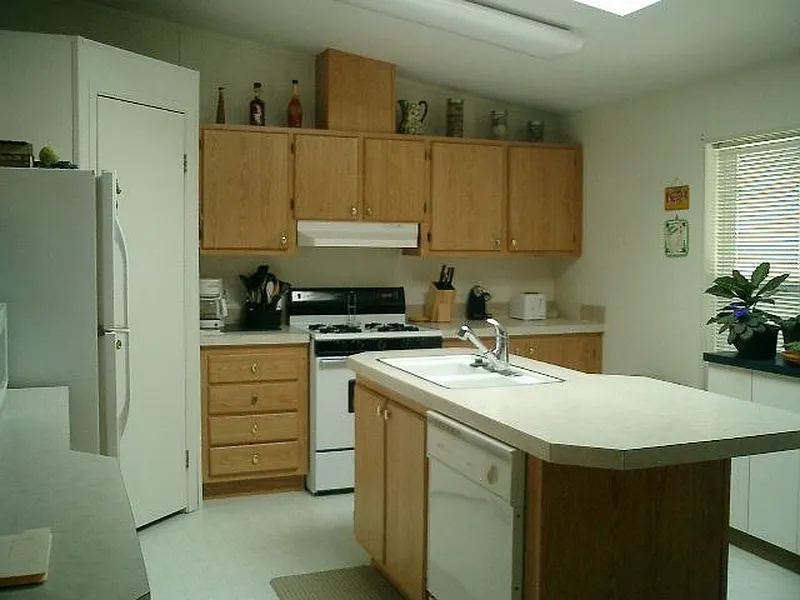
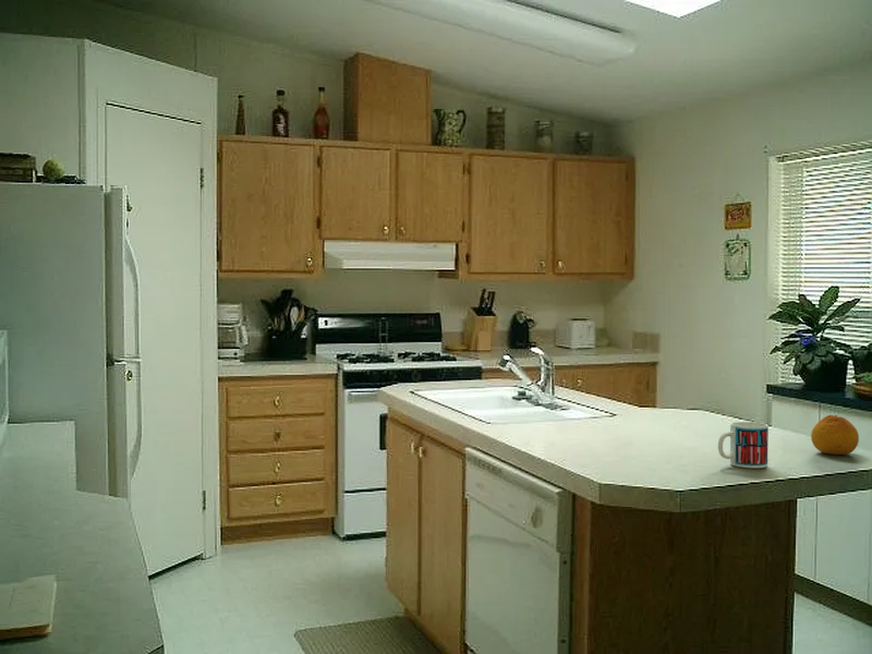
+ mug [717,421,770,469]
+ fruit [810,414,860,456]
